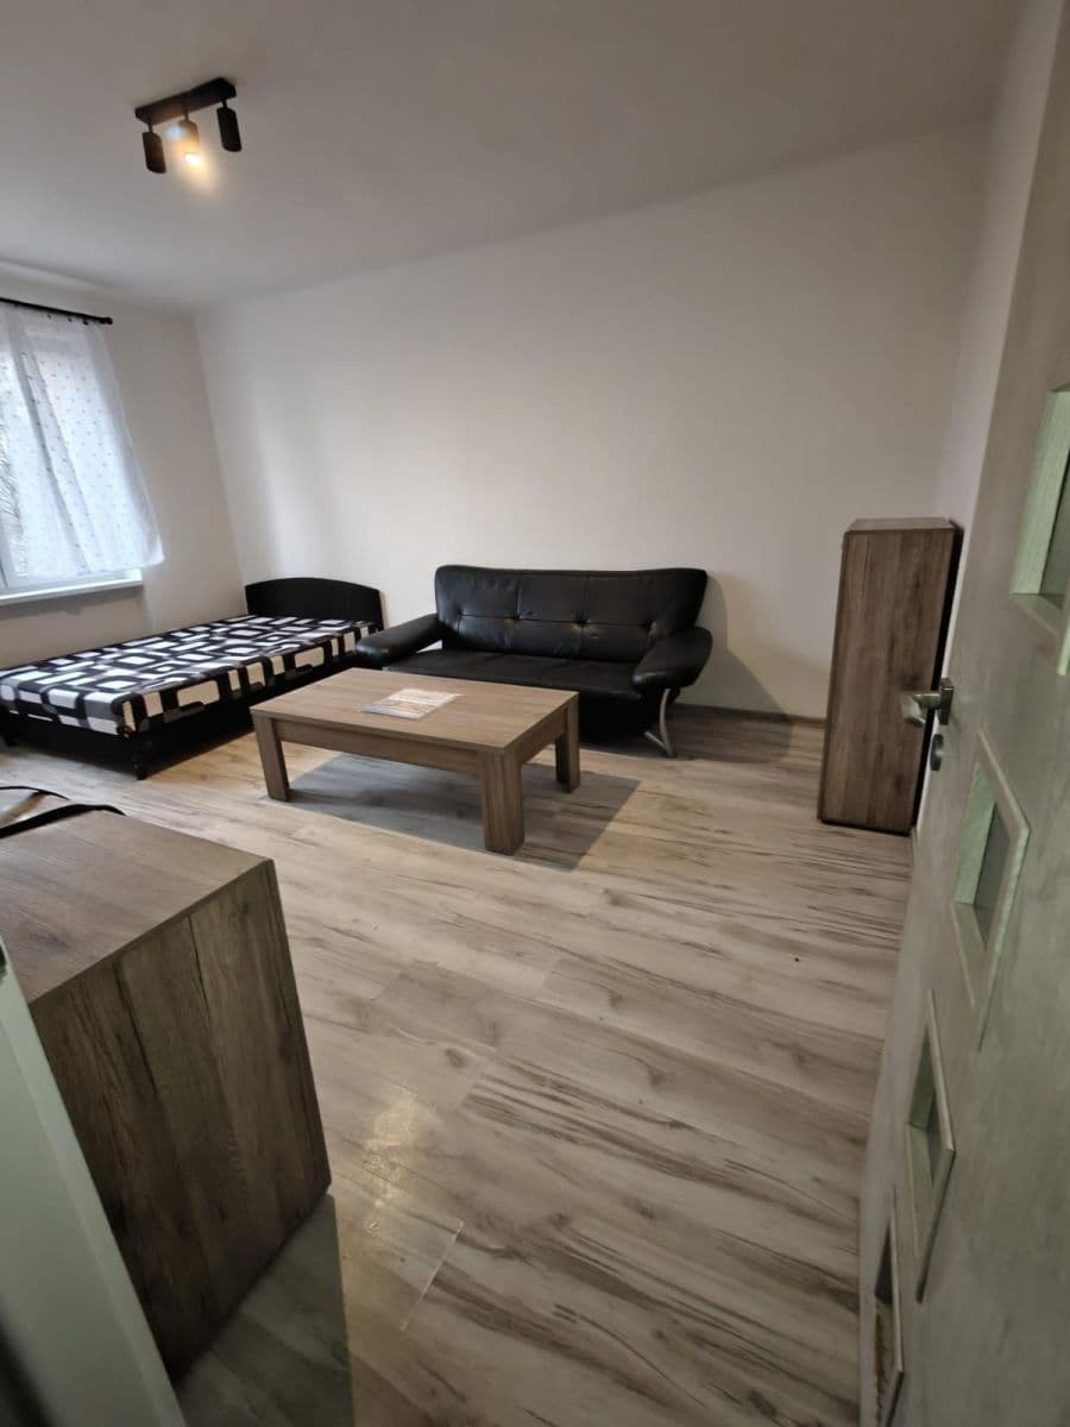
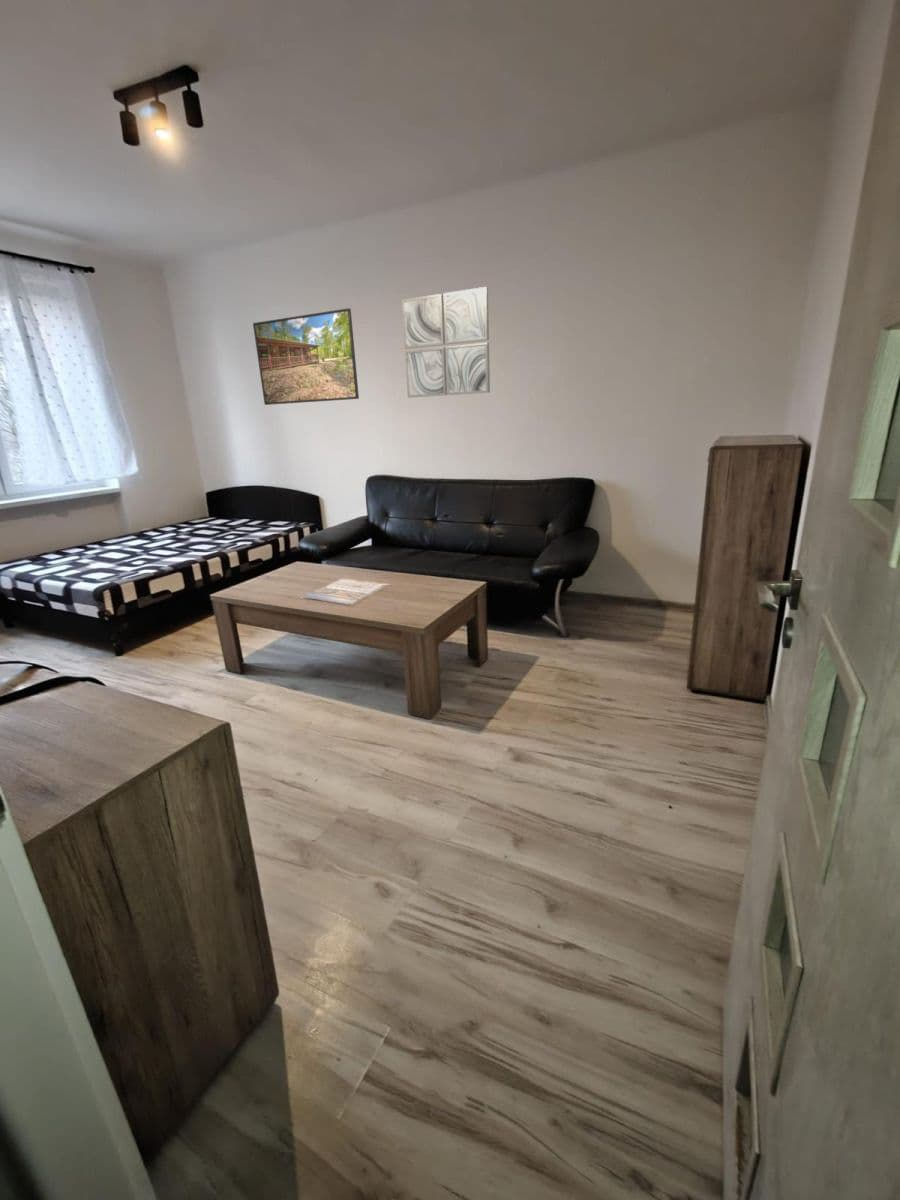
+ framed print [252,307,360,406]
+ wall art [401,286,491,399]
